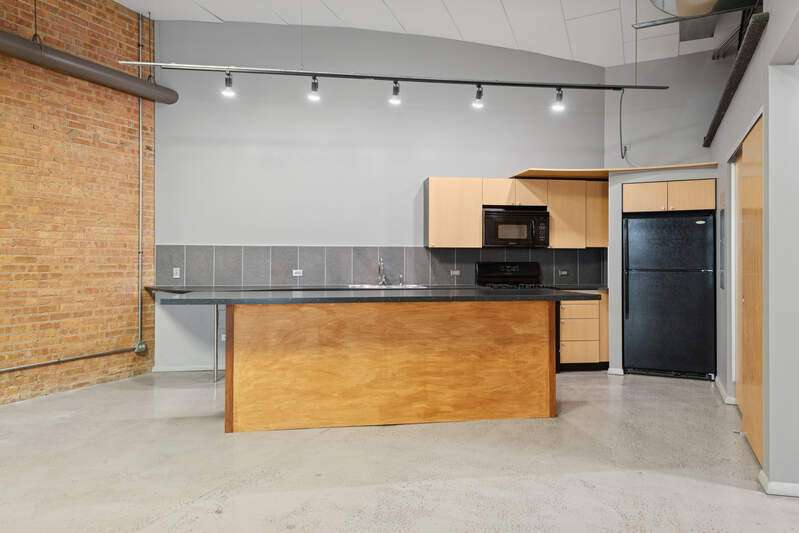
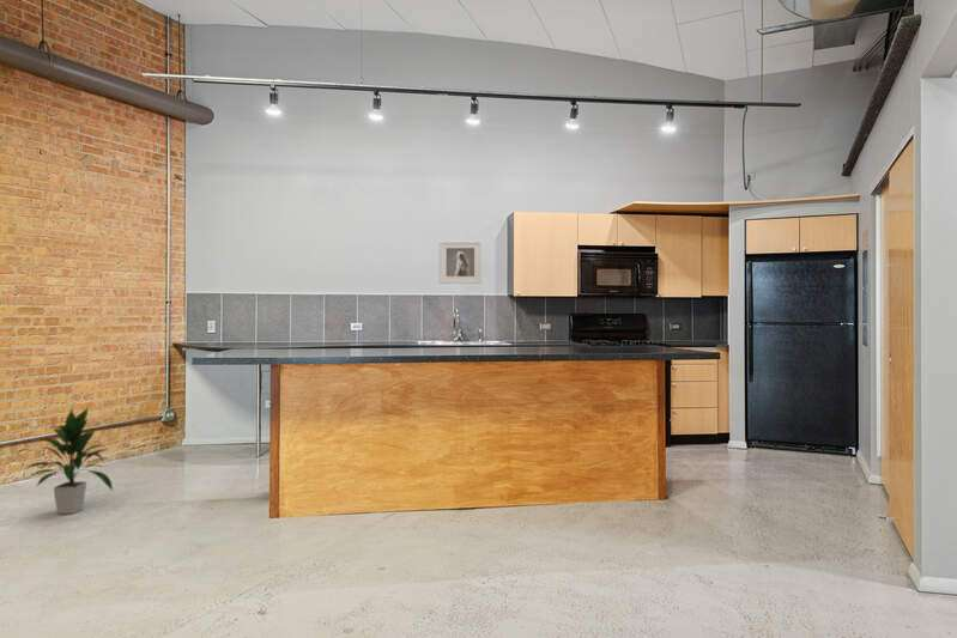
+ indoor plant [24,406,114,515]
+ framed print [438,239,483,285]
